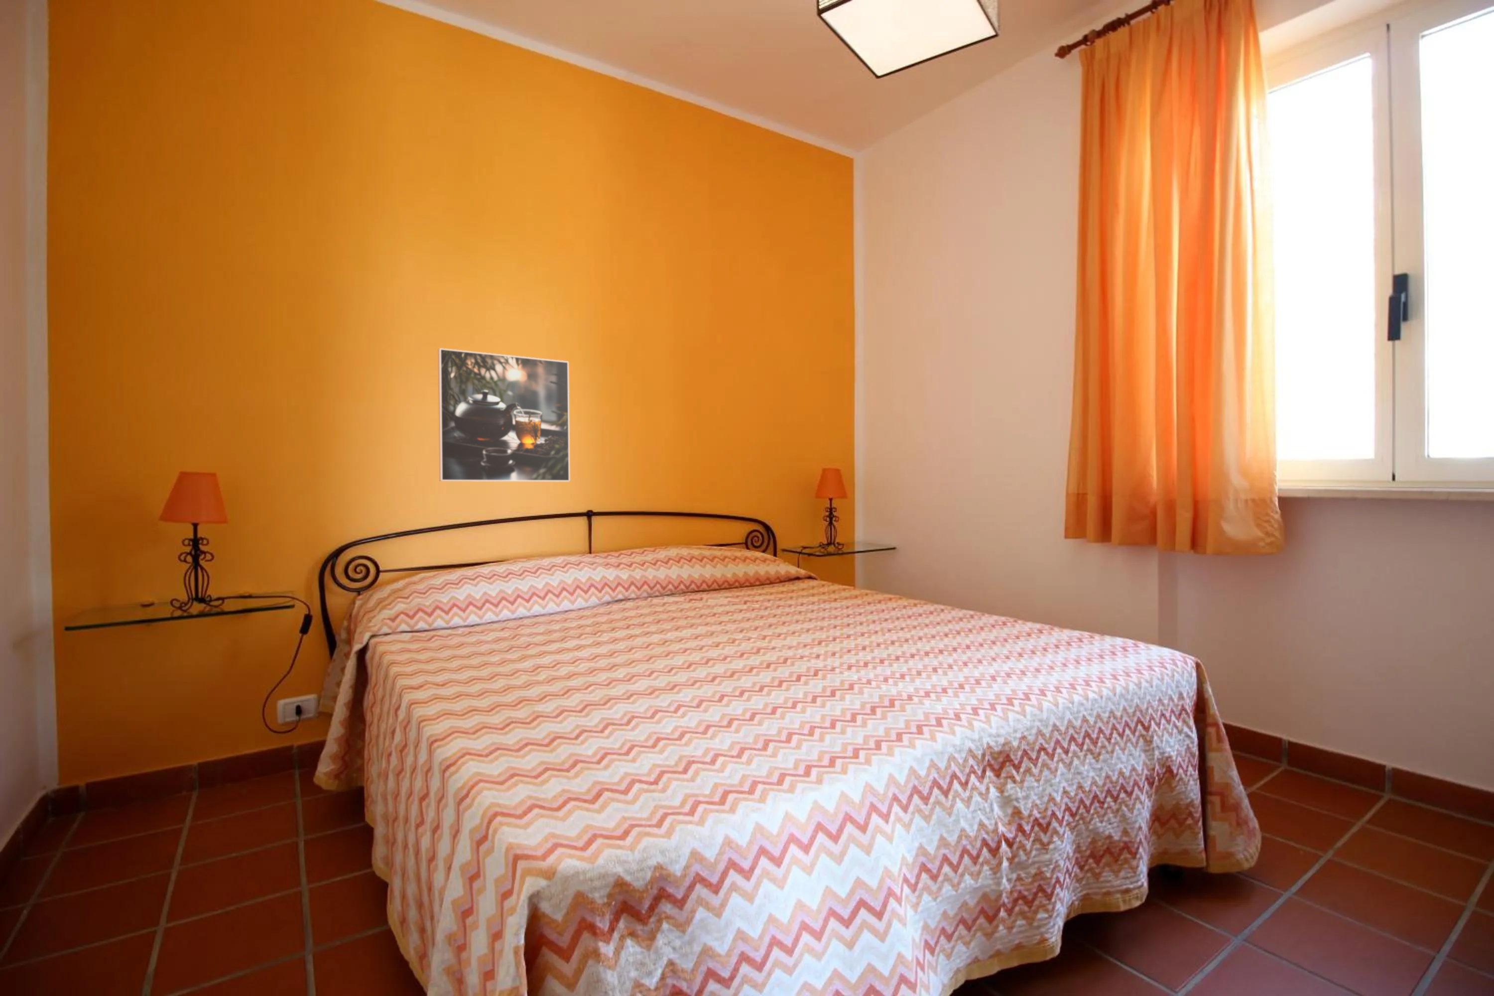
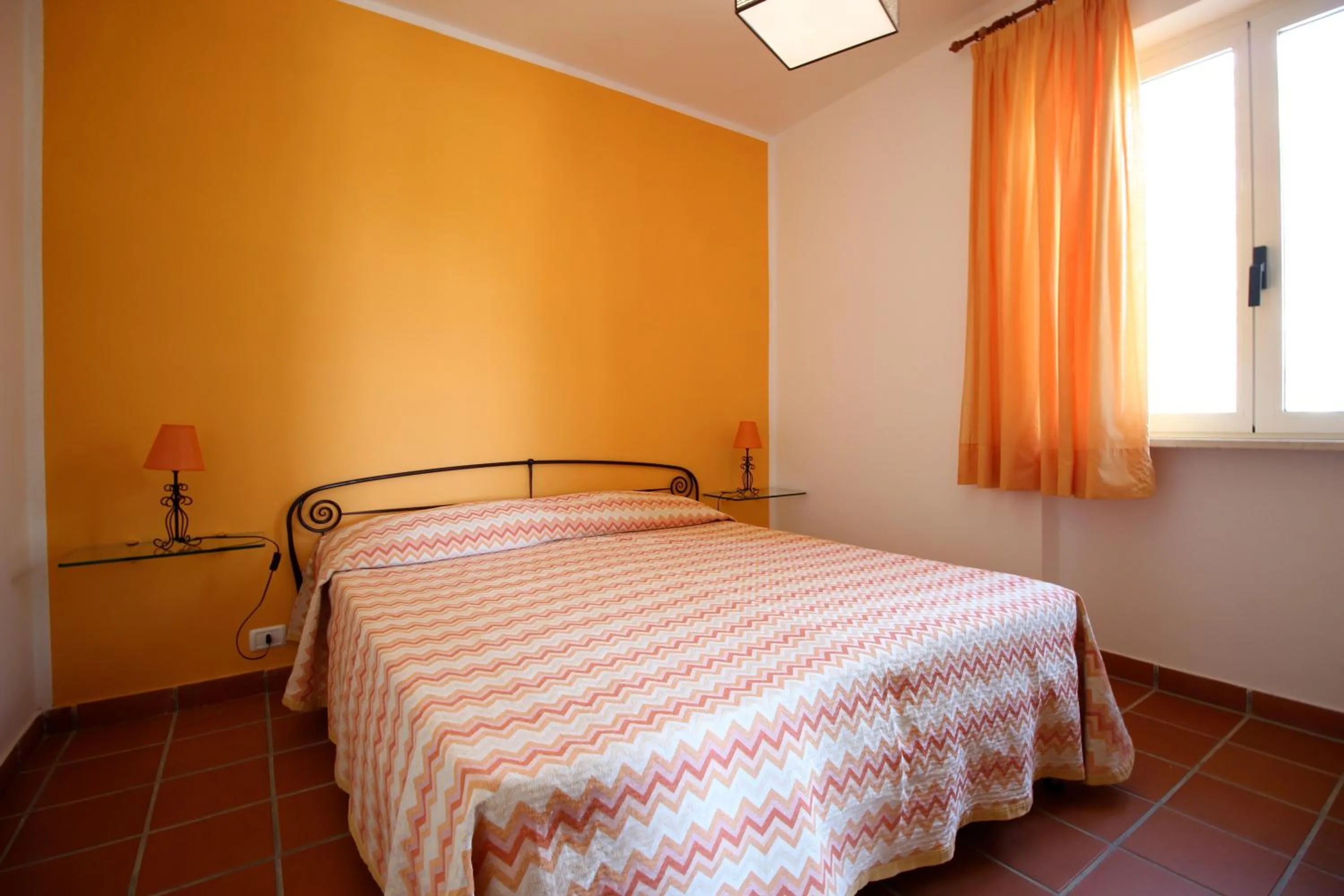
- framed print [438,348,570,482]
